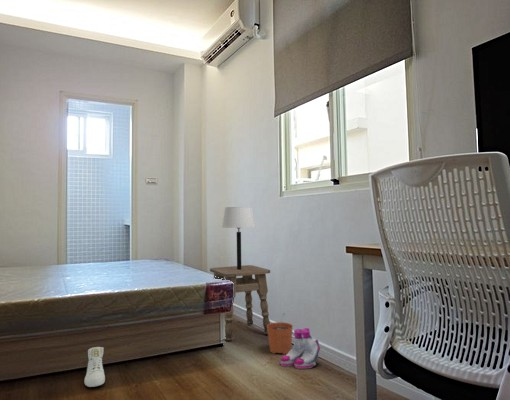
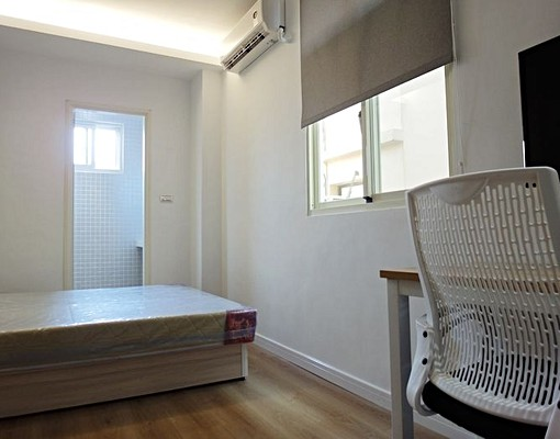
- boots [279,327,322,370]
- side table [209,264,271,343]
- plant pot [267,312,294,355]
- sneaker [83,346,106,388]
- table lamp [221,206,257,270]
